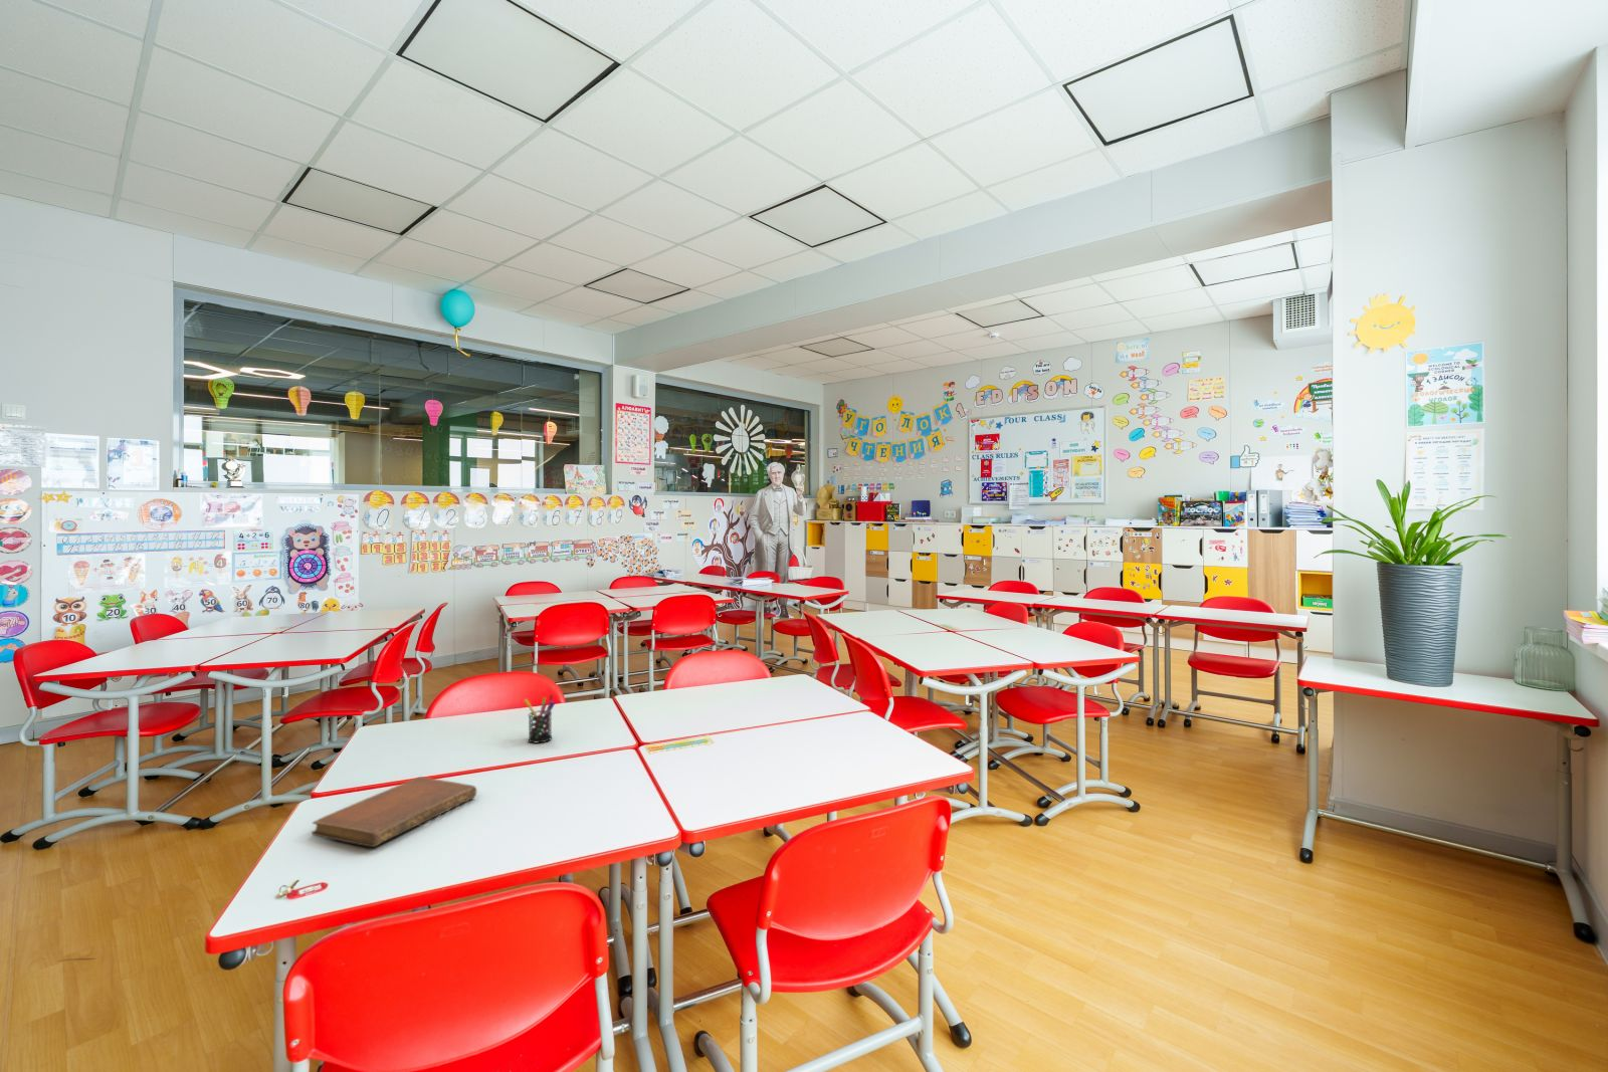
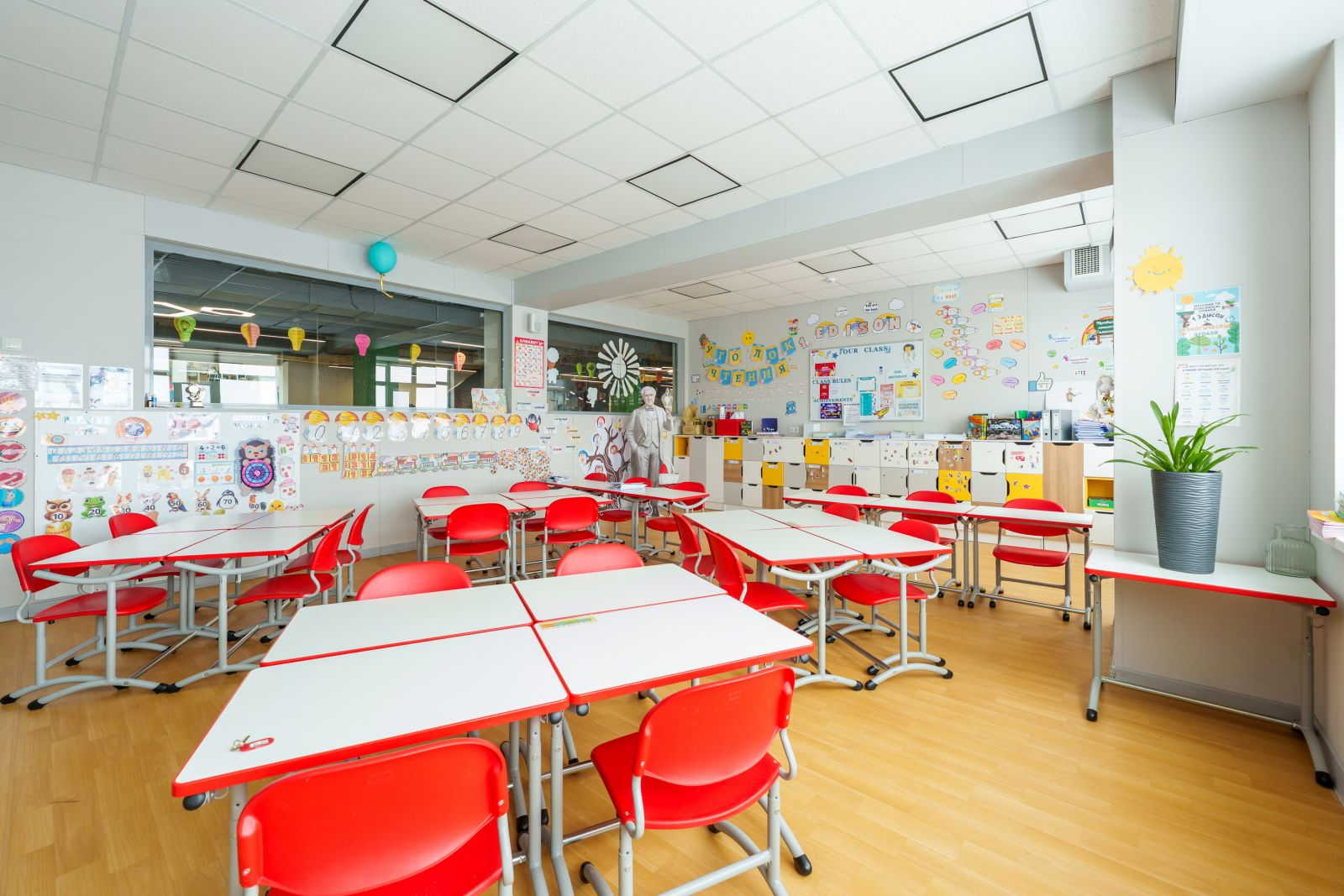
- notebook [311,775,477,848]
- pen holder [524,693,556,743]
